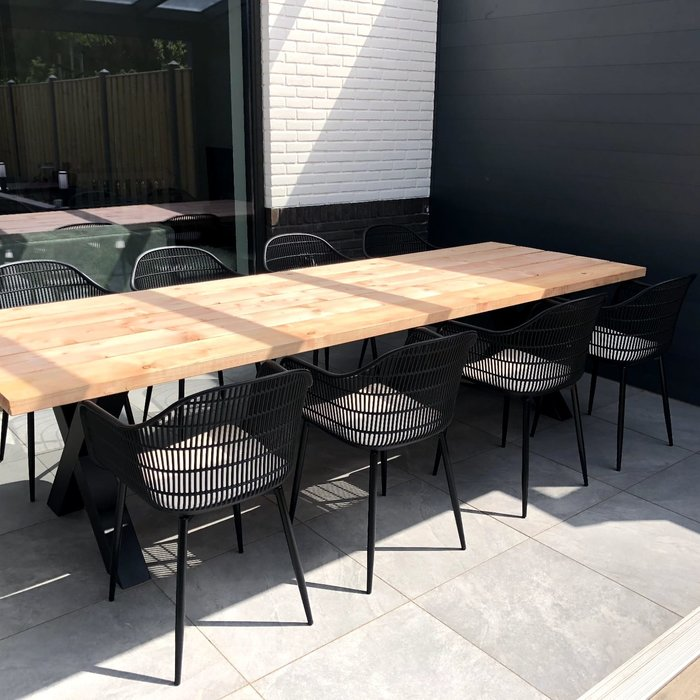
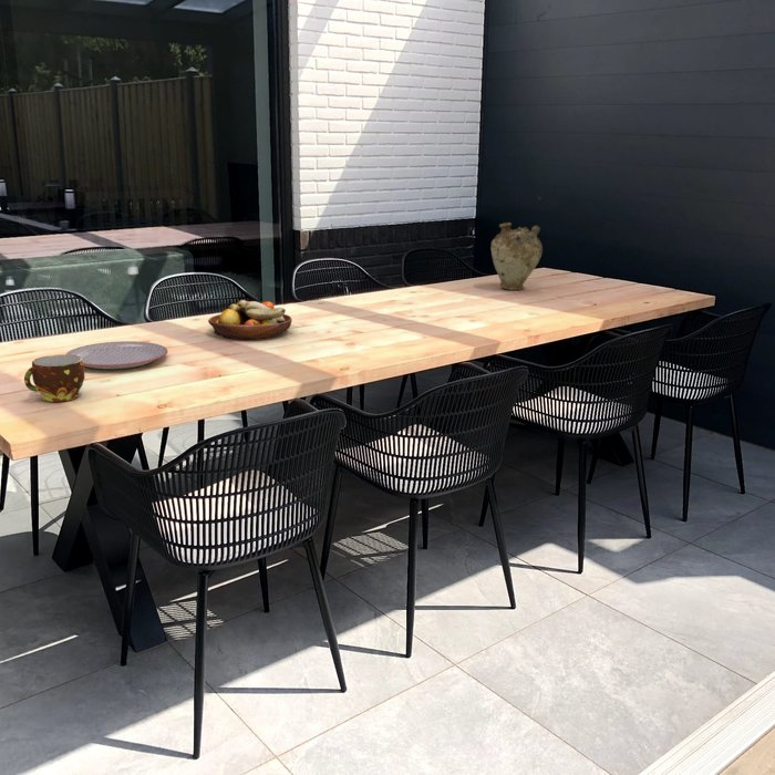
+ plate [65,340,168,370]
+ vase [490,221,544,291]
+ fruit bowl [207,299,293,341]
+ cup [23,353,85,403]
